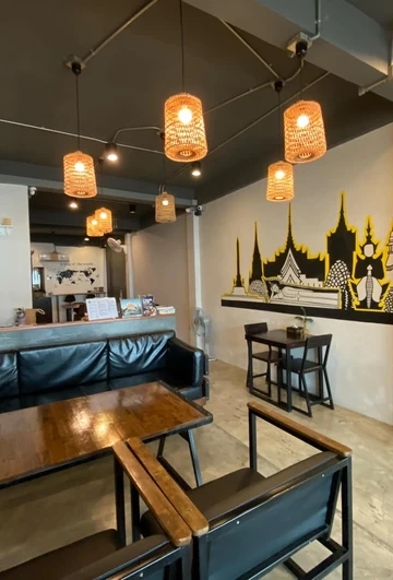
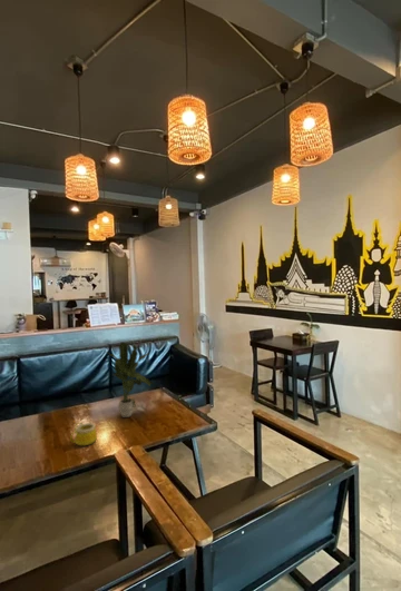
+ mug [69,421,98,446]
+ potted plant [105,342,156,418]
